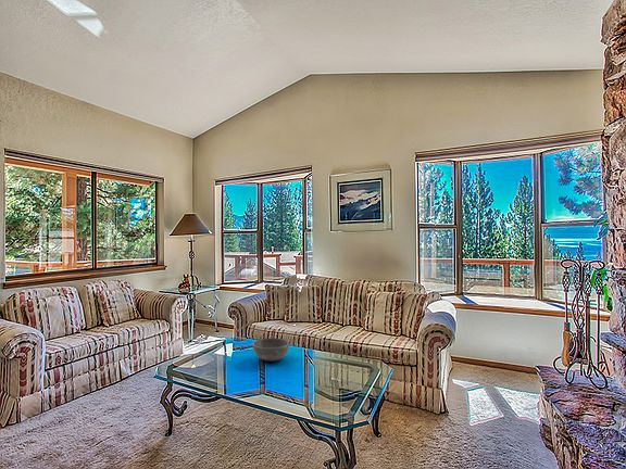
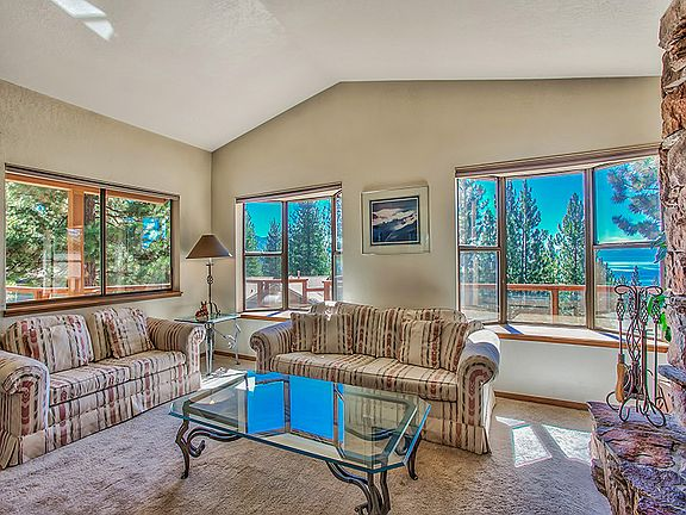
- bowl [252,337,290,363]
